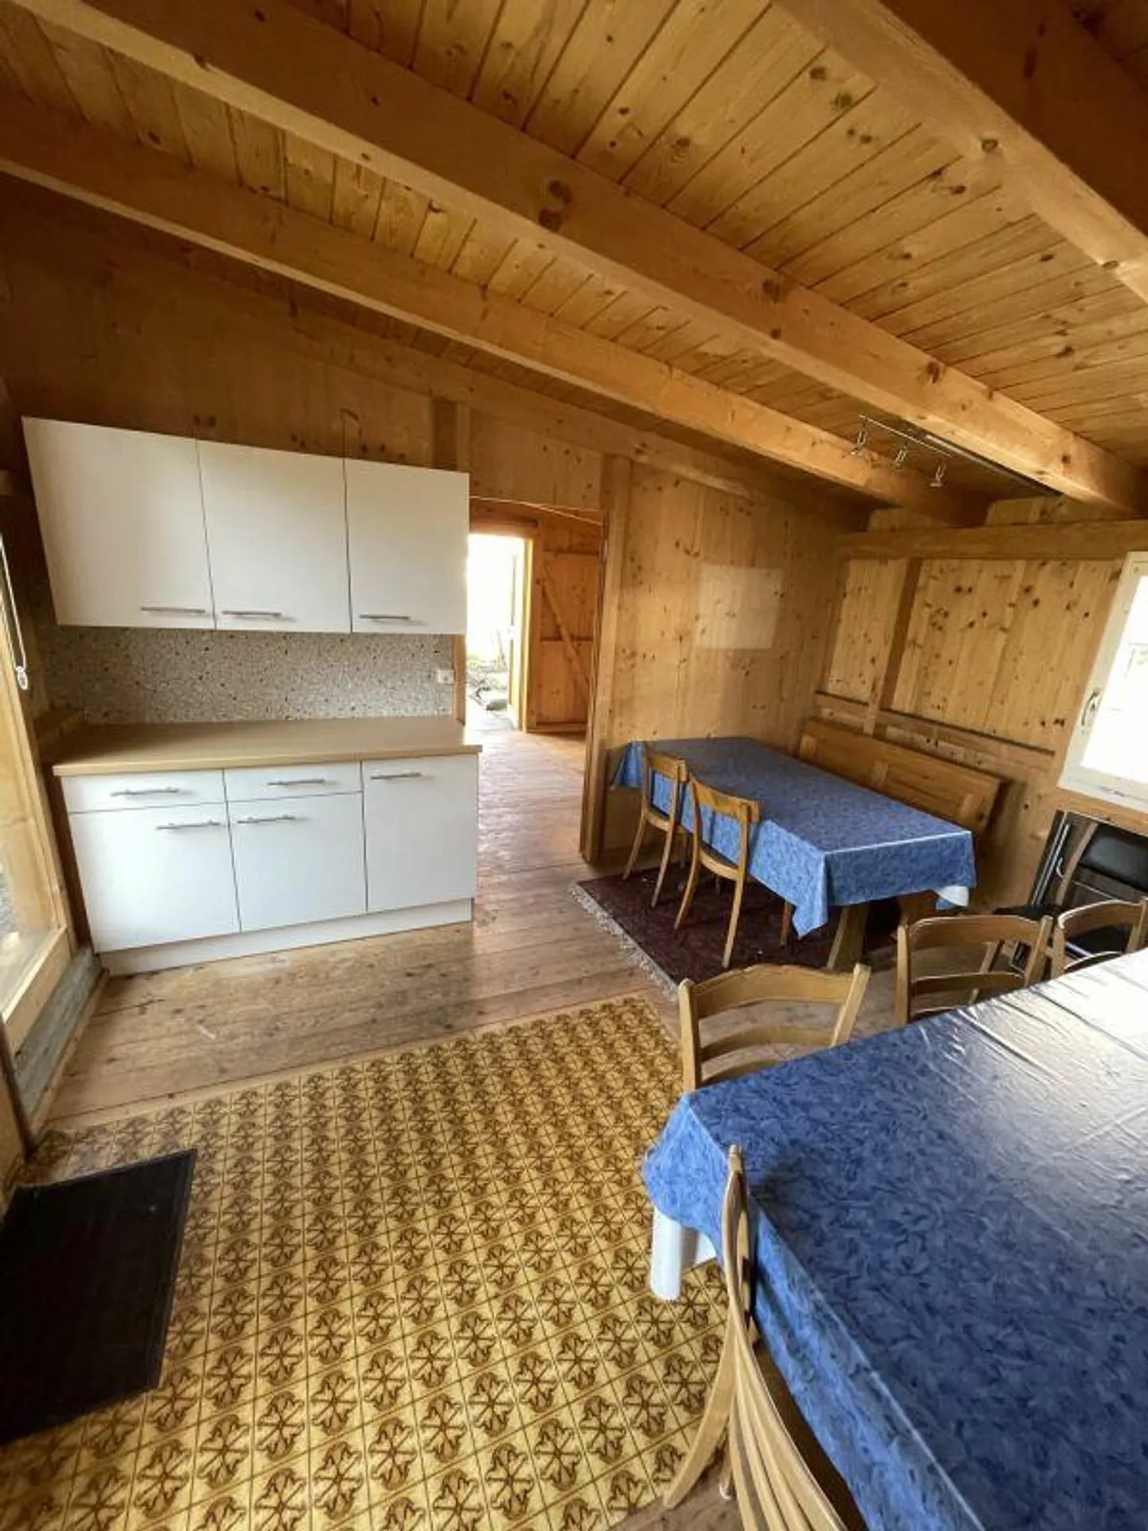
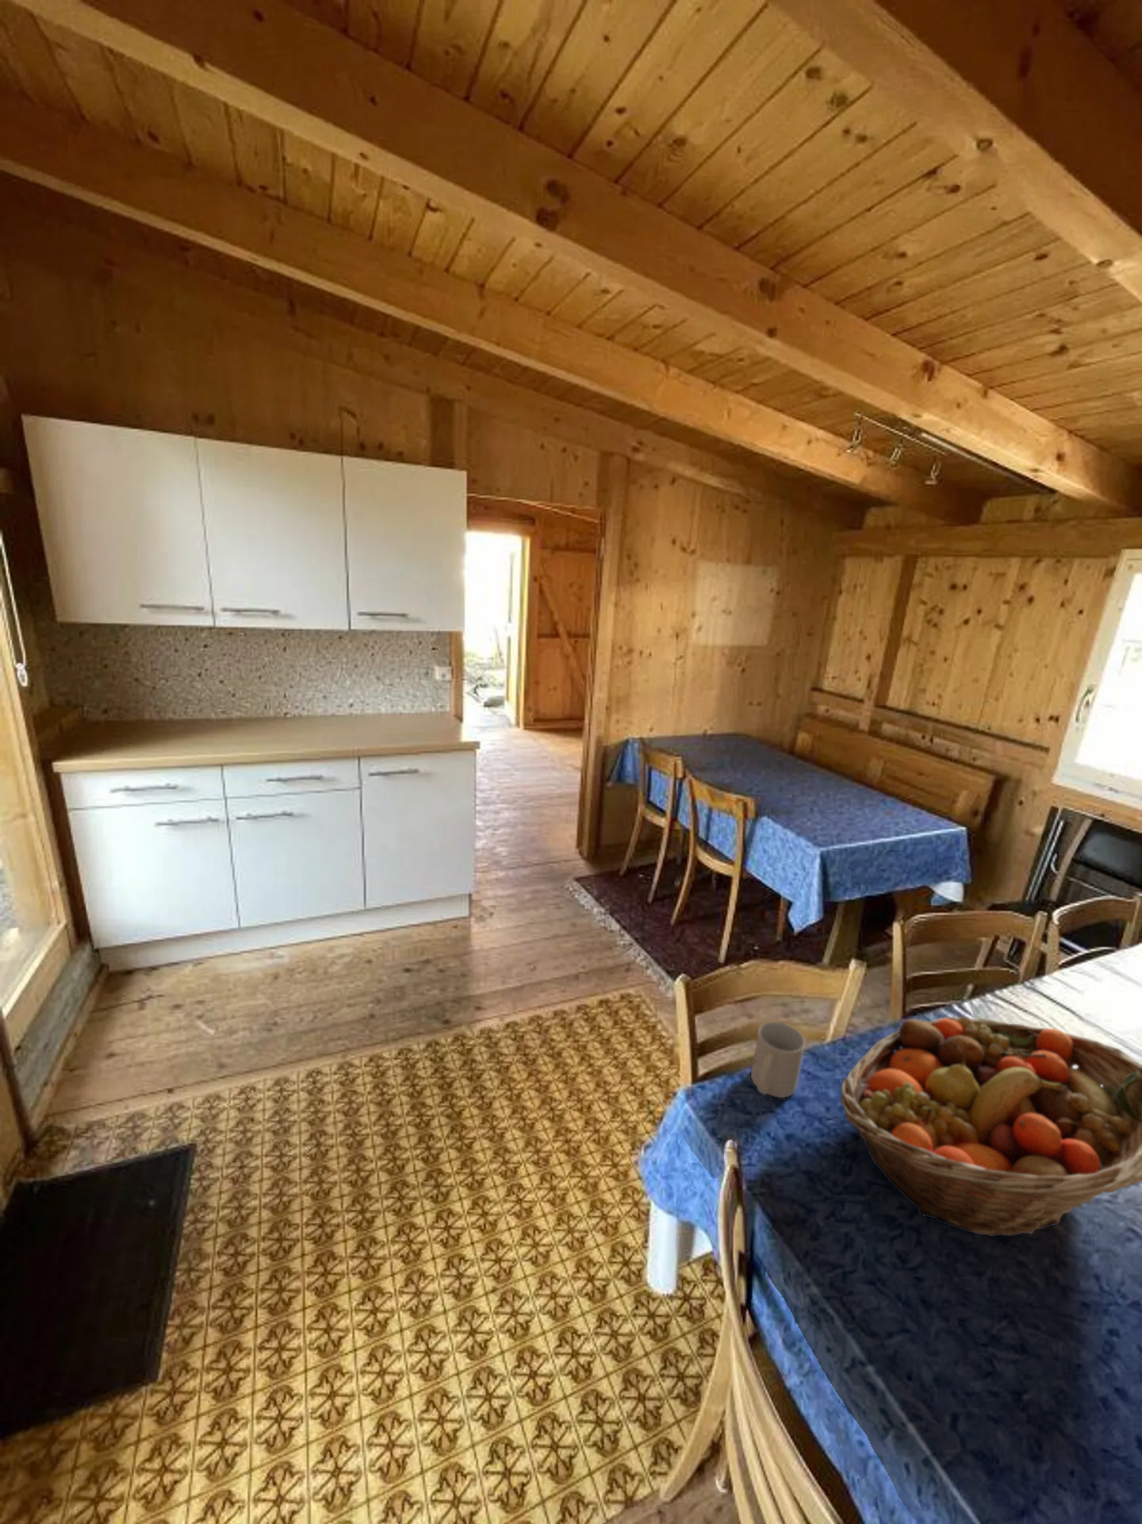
+ fruit basket [840,1016,1142,1237]
+ mug [750,1021,806,1098]
